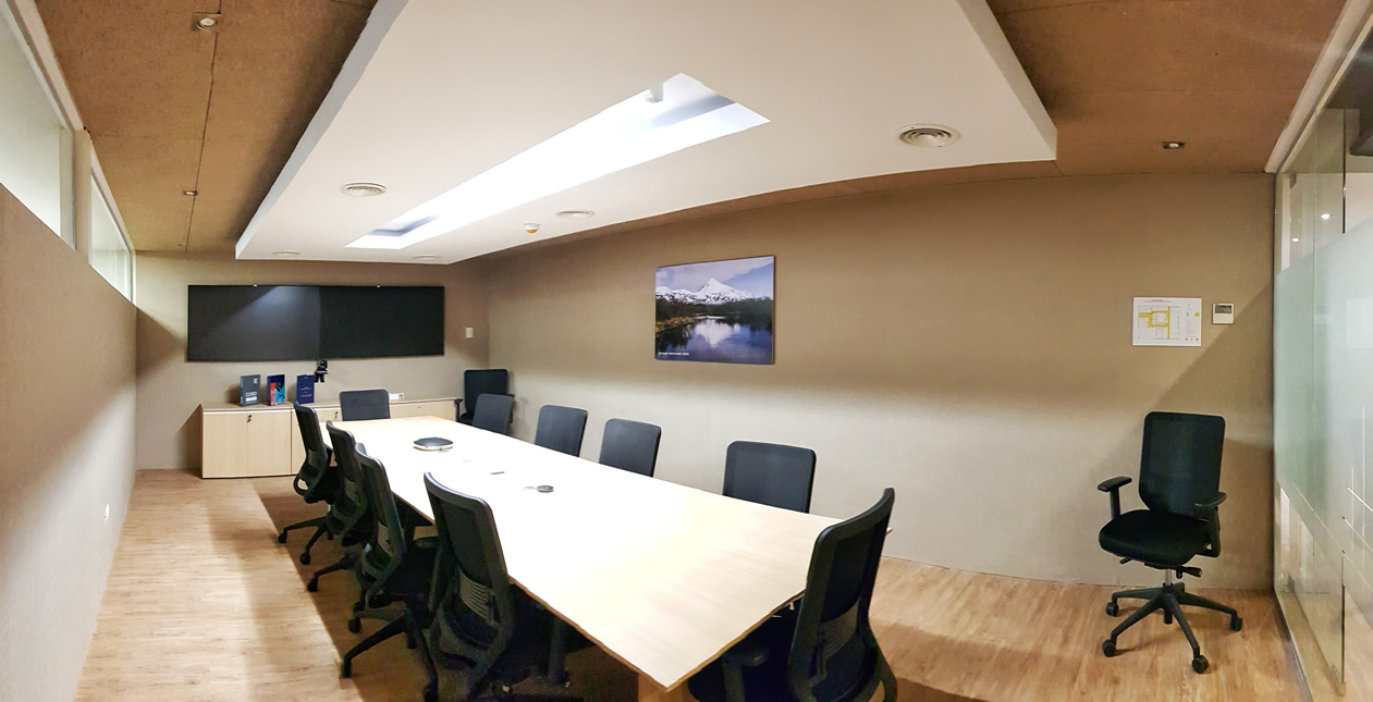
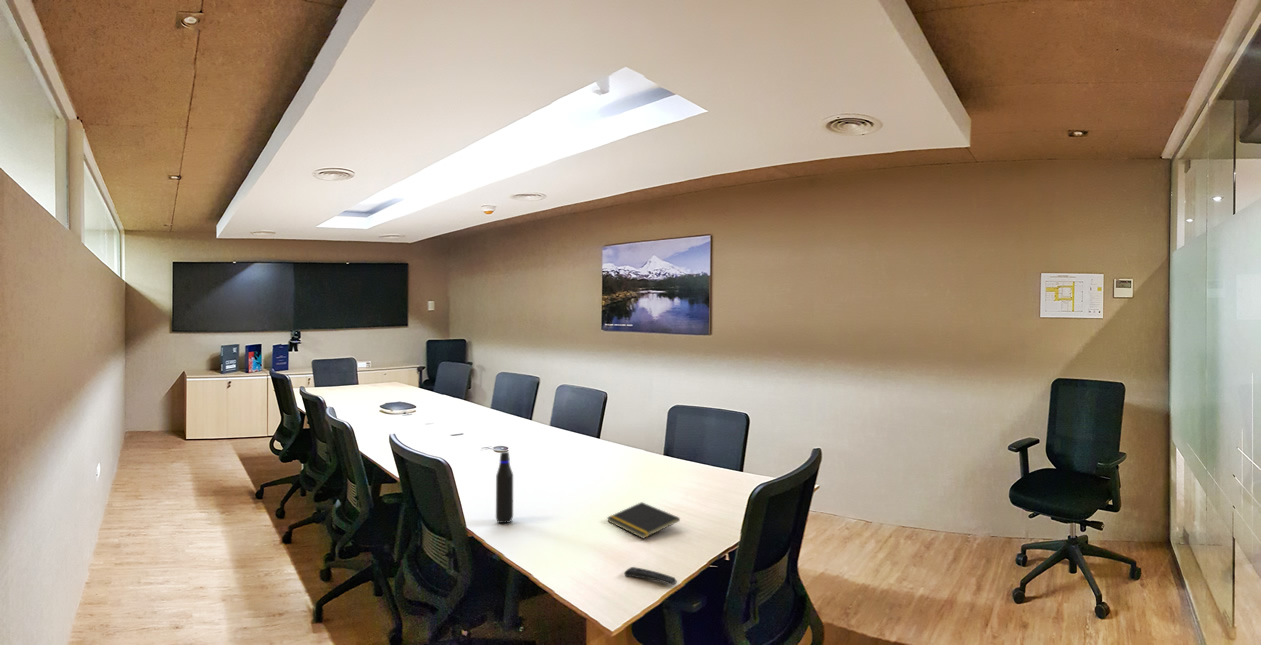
+ remote control [623,566,678,586]
+ water bottle [495,451,514,525]
+ notepad [606,501,681,539]
